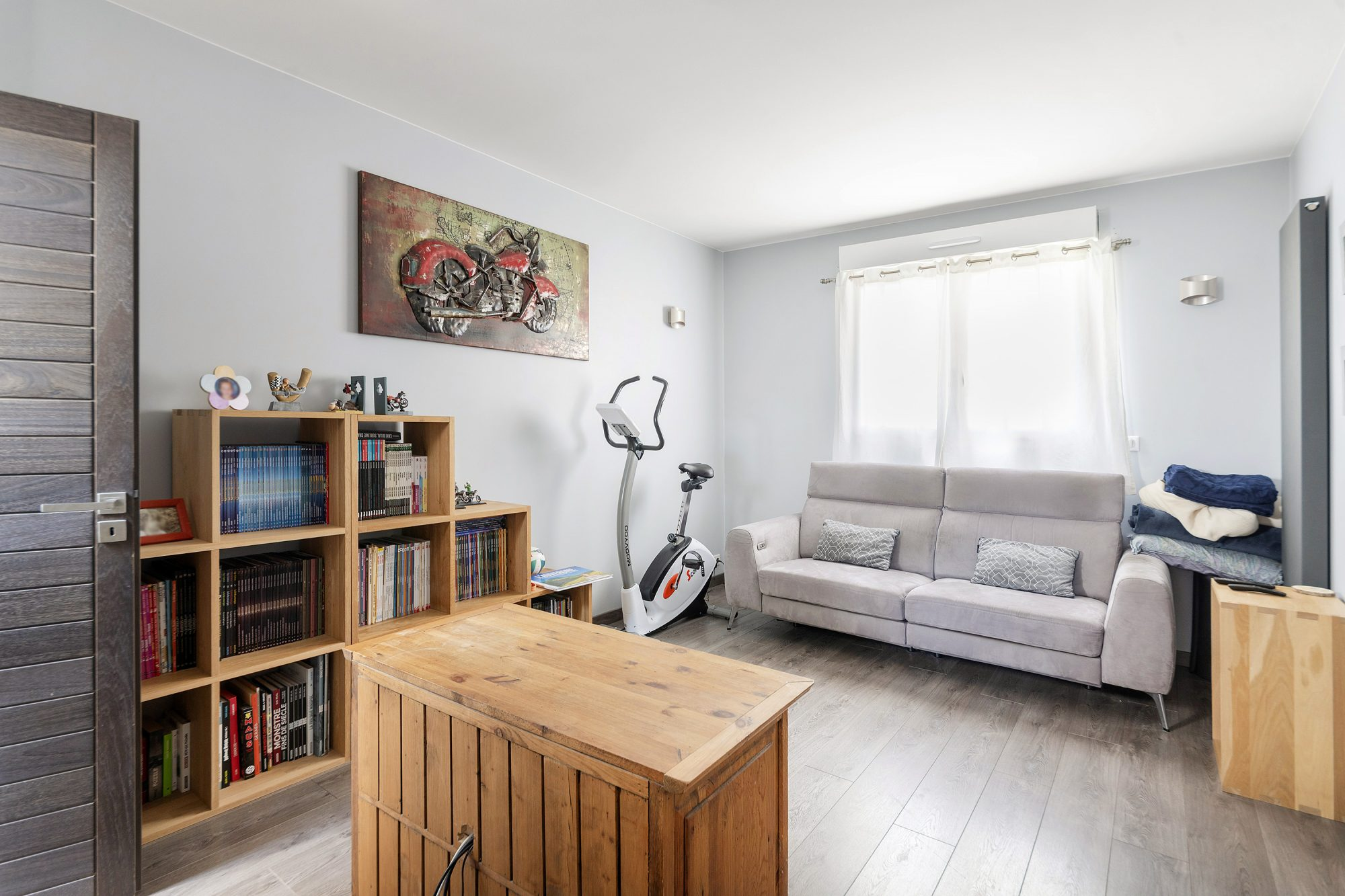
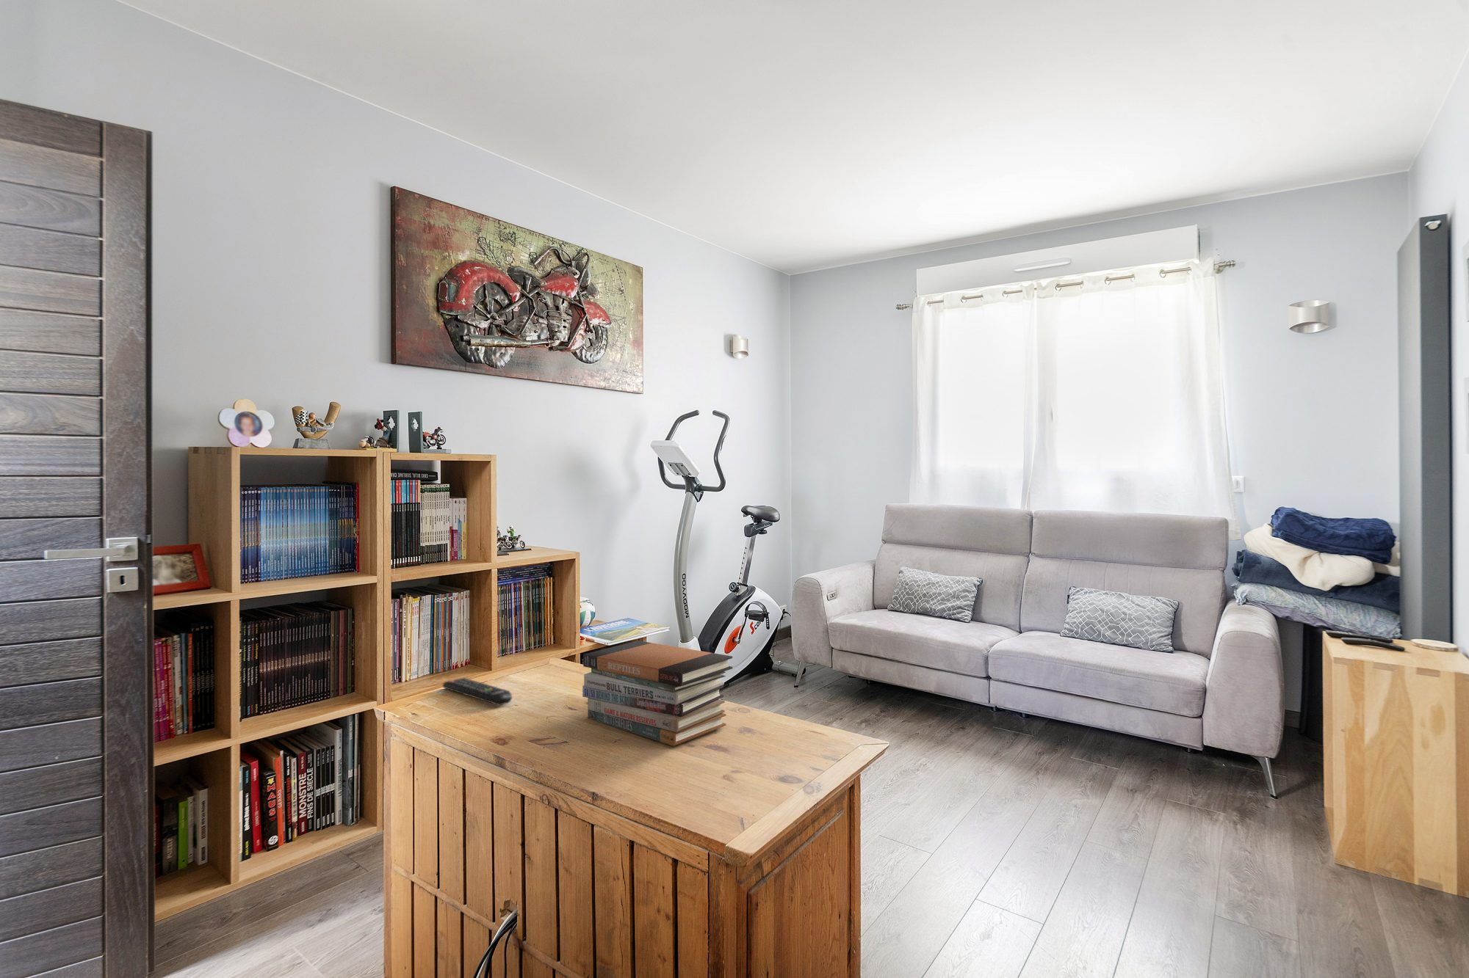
+ book stack [582,640,733,747]
+ remote control [442,677,512,706]
